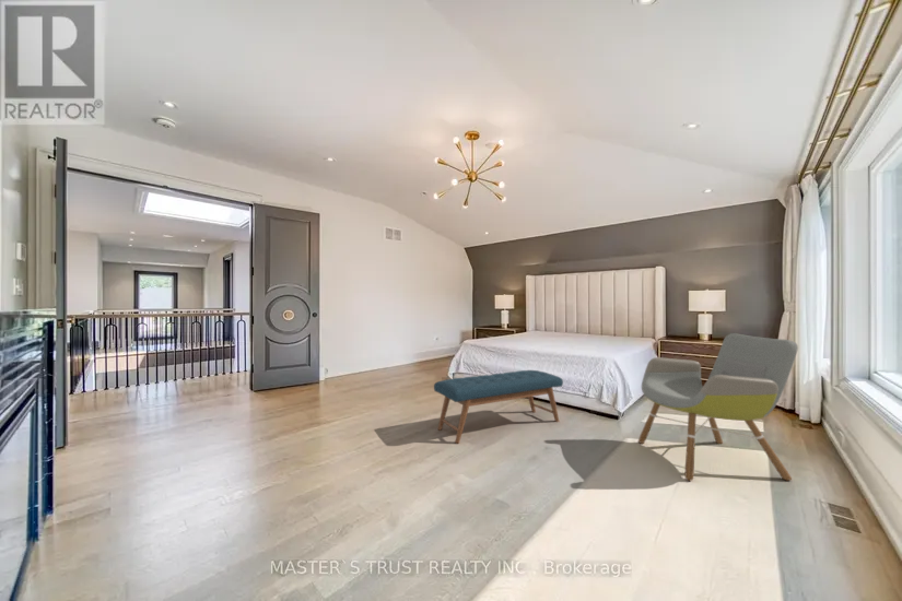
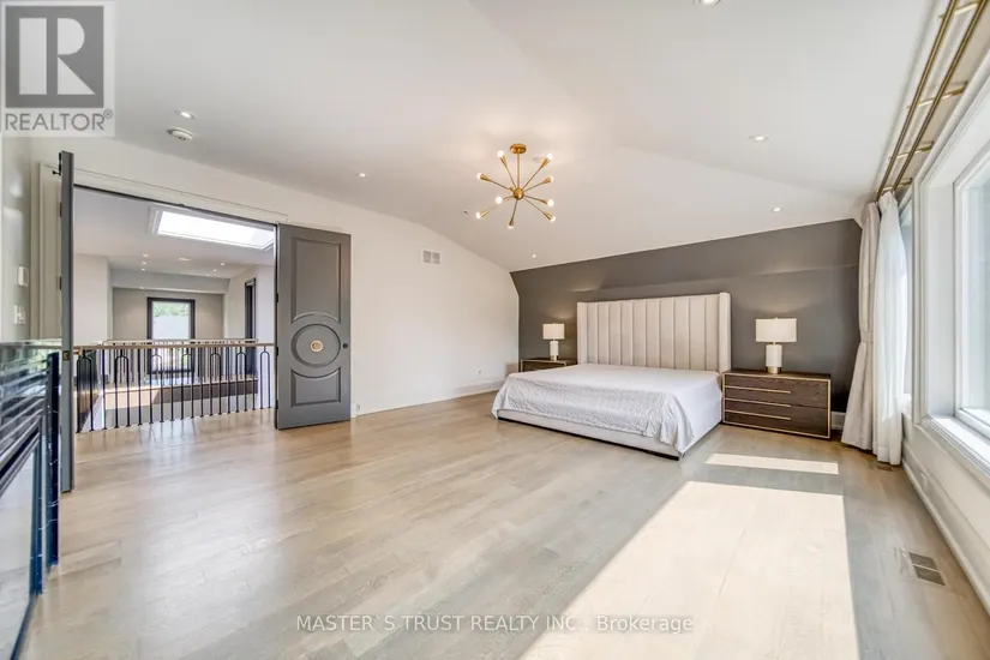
- armchair [637,332,799,482]
- bench [433,369,564,445]
